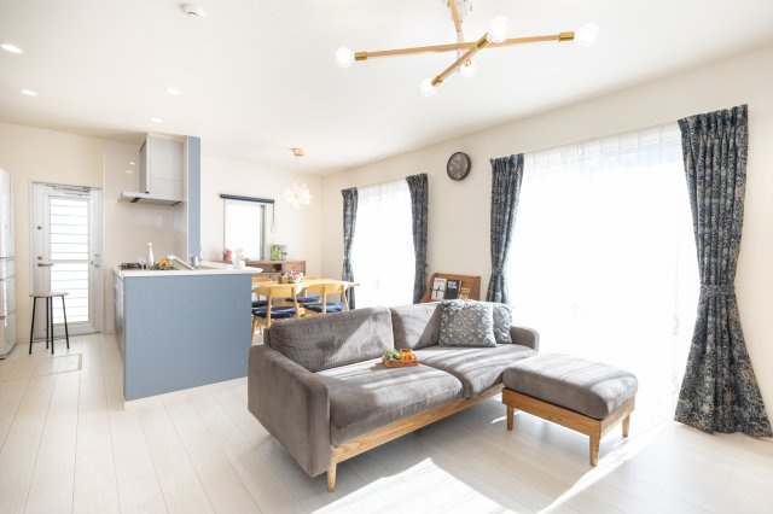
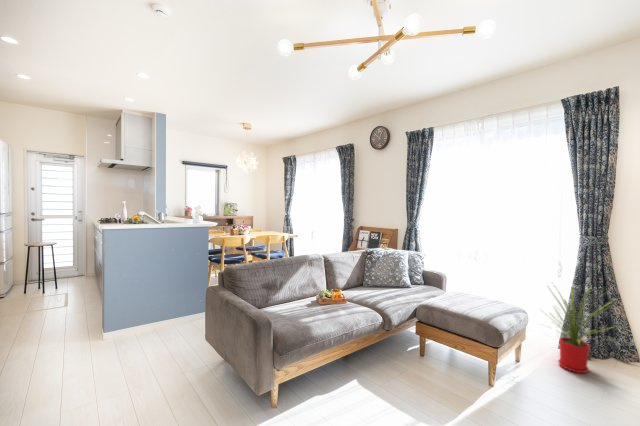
+ house plant [539,283,620,374]
